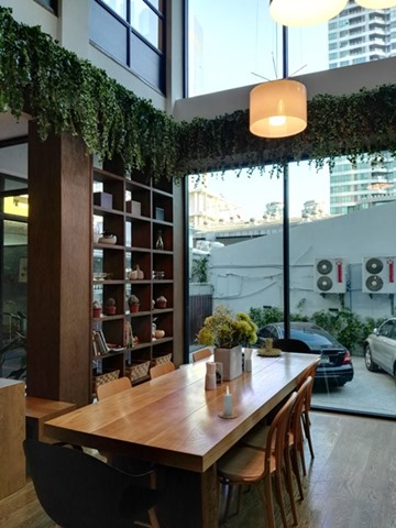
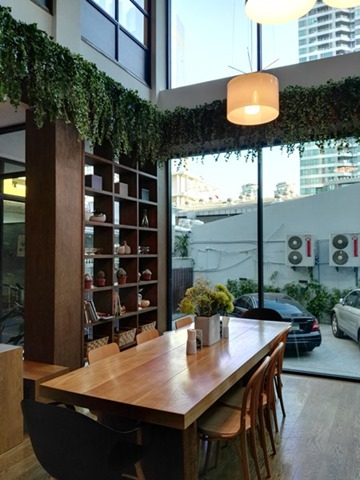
- candle holder [255,337,283,356]
- candle [218,386,240,419]
